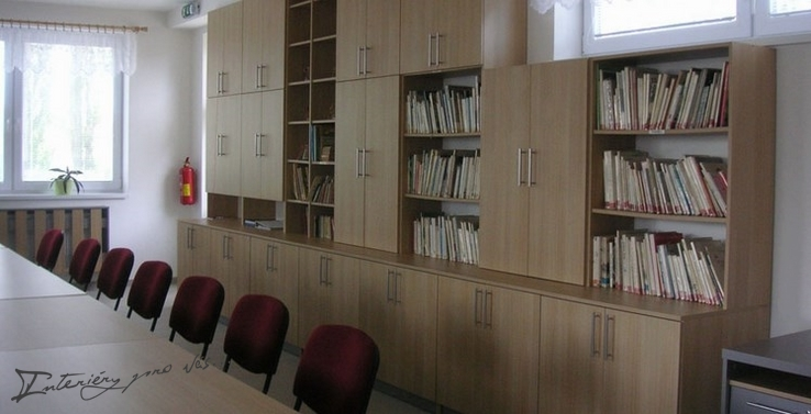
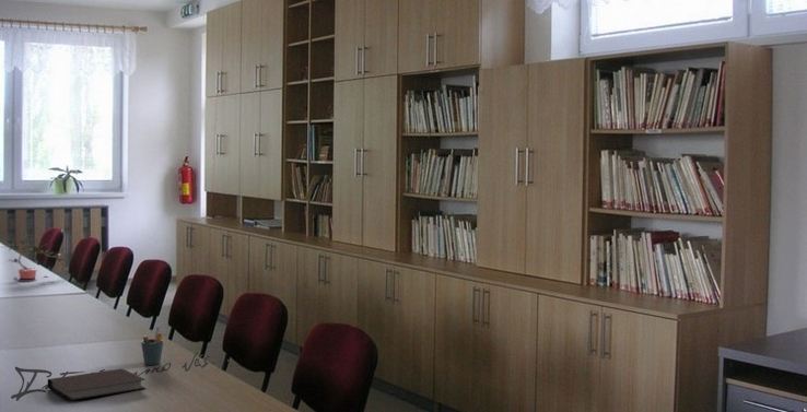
+ potted plant [3,237,66,280]
+ notebook [47,367,147,402]
+ pen holder [140,326,164,366]
